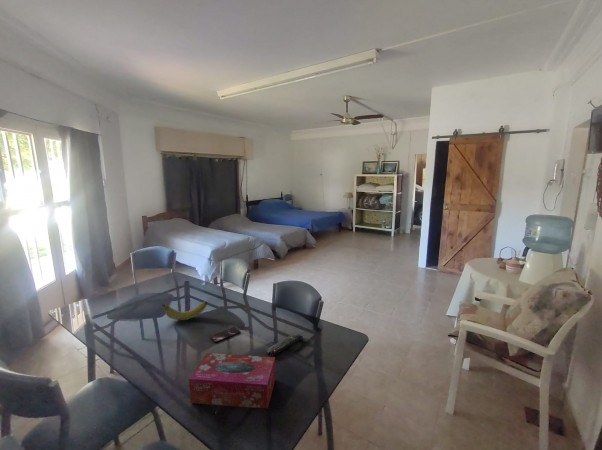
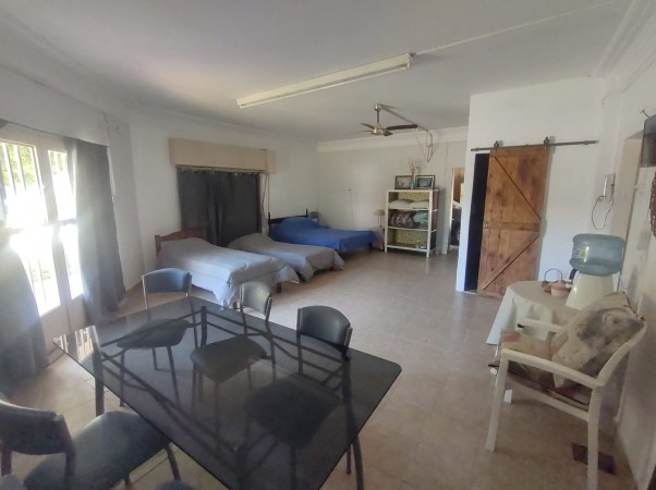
- smartphone [209,326,241,344]
- fruit [161,300,208,321]
- remote control [265,332,304,357]
- tissue box [188,352,276,409]
